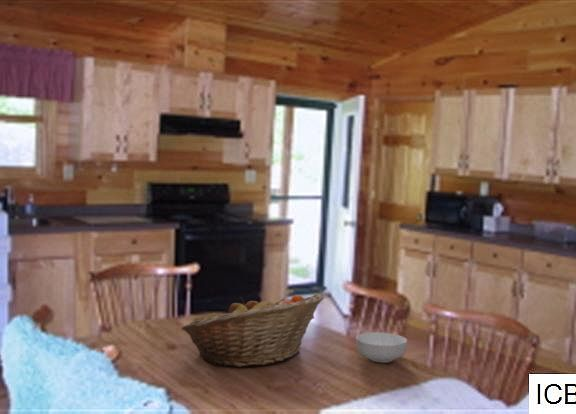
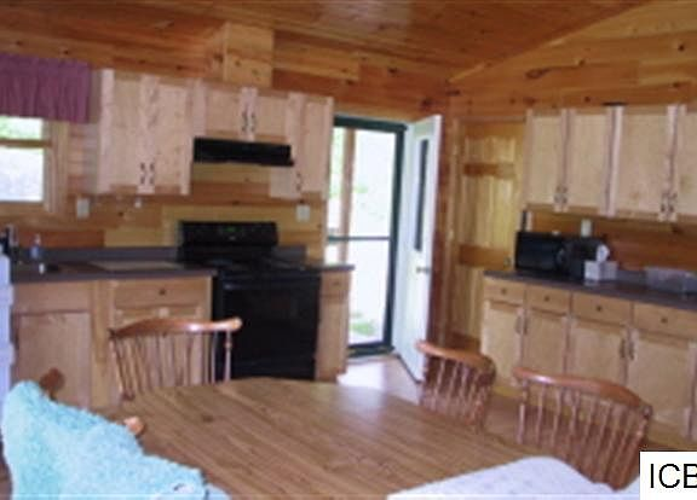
- cereal bowl [355,331,408,364]
- fruit basket [180,293,325,368]
